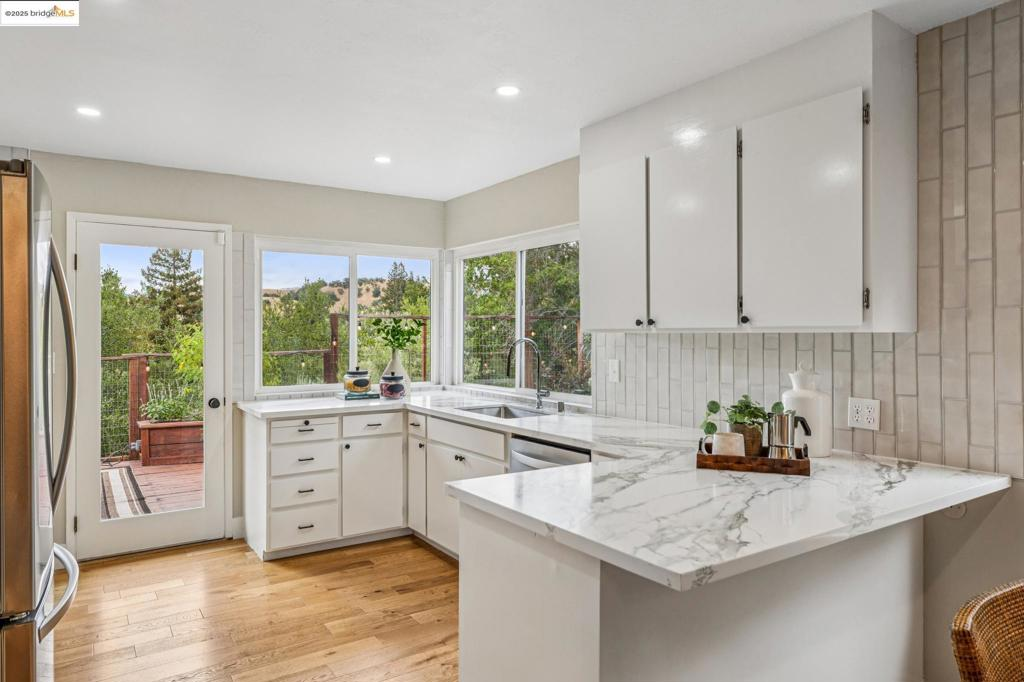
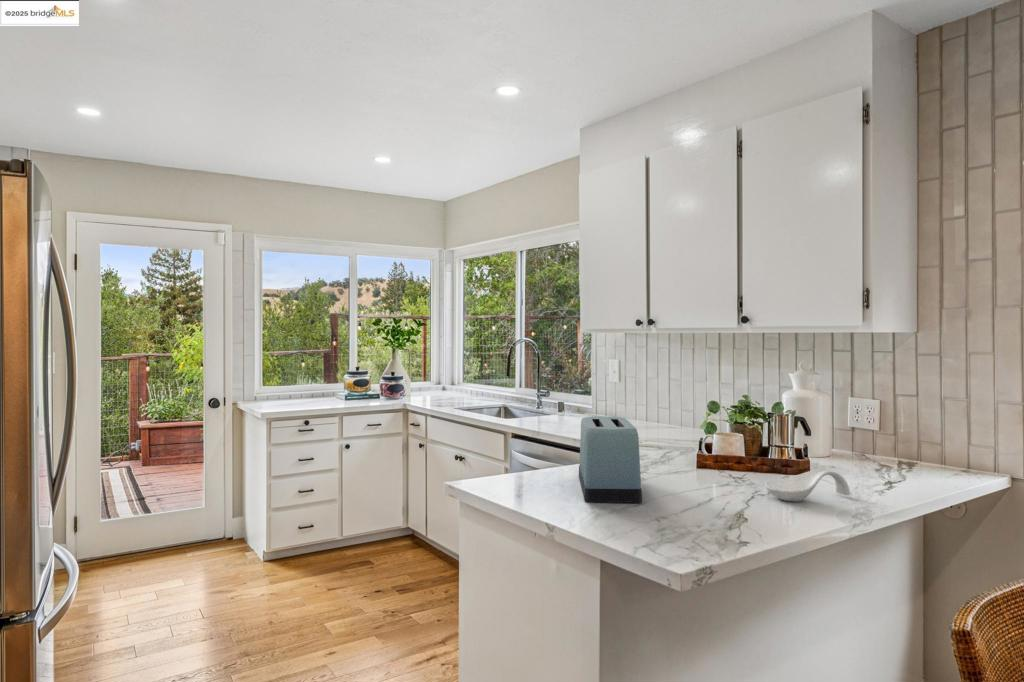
+ toaster [578,416,643,503]
+ spoon rest [764,468,851,502]
